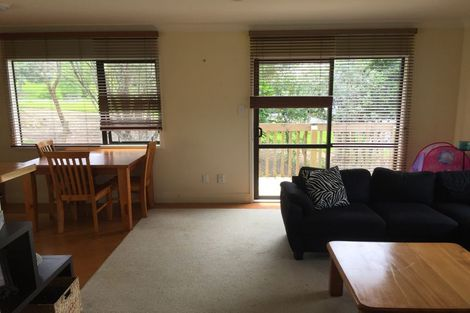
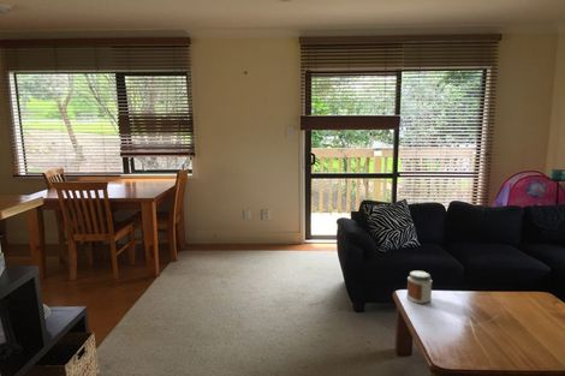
+ jar [405,270,434,304]
